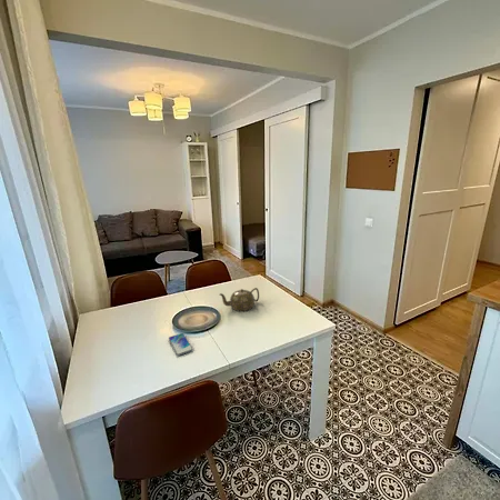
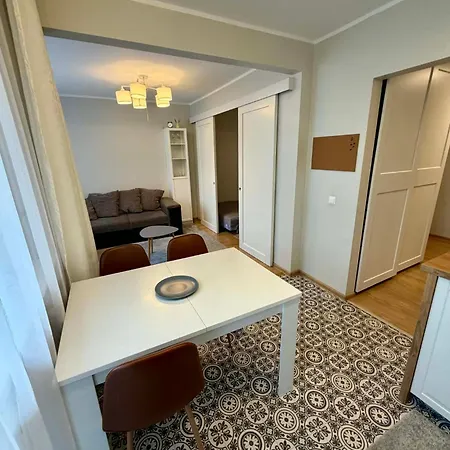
- smartphone [168,332,194,357]
- teapot [218,287,260,312]
